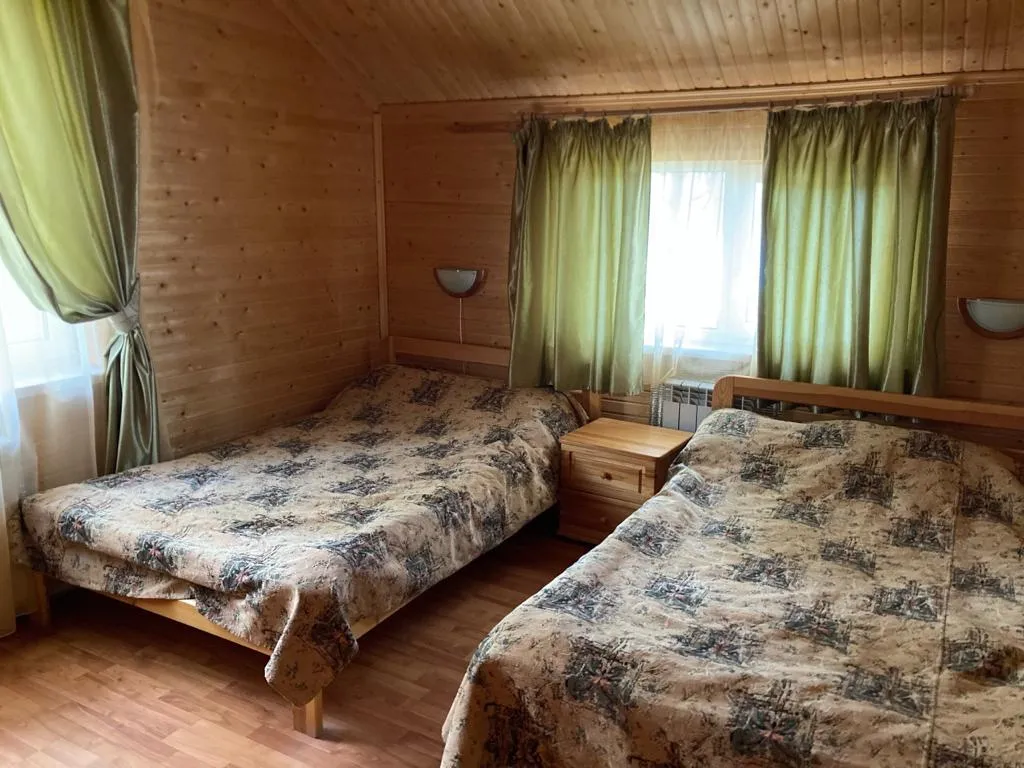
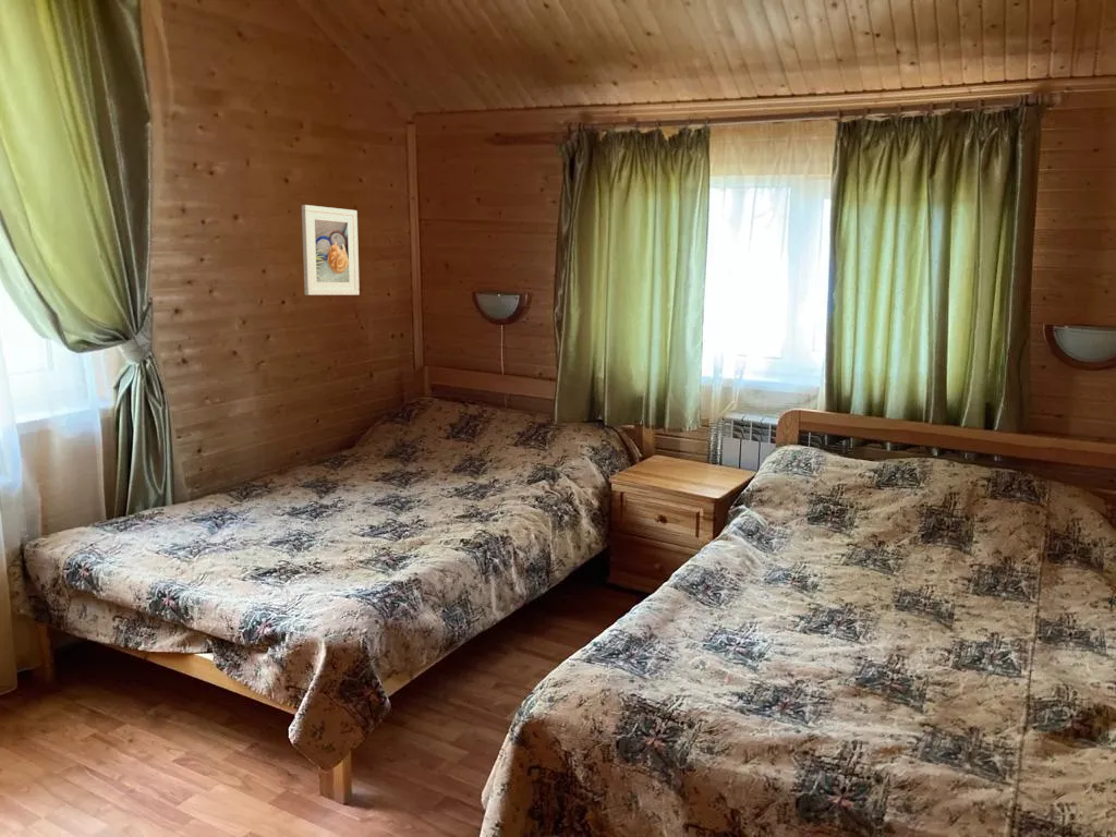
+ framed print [301,204,361,296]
